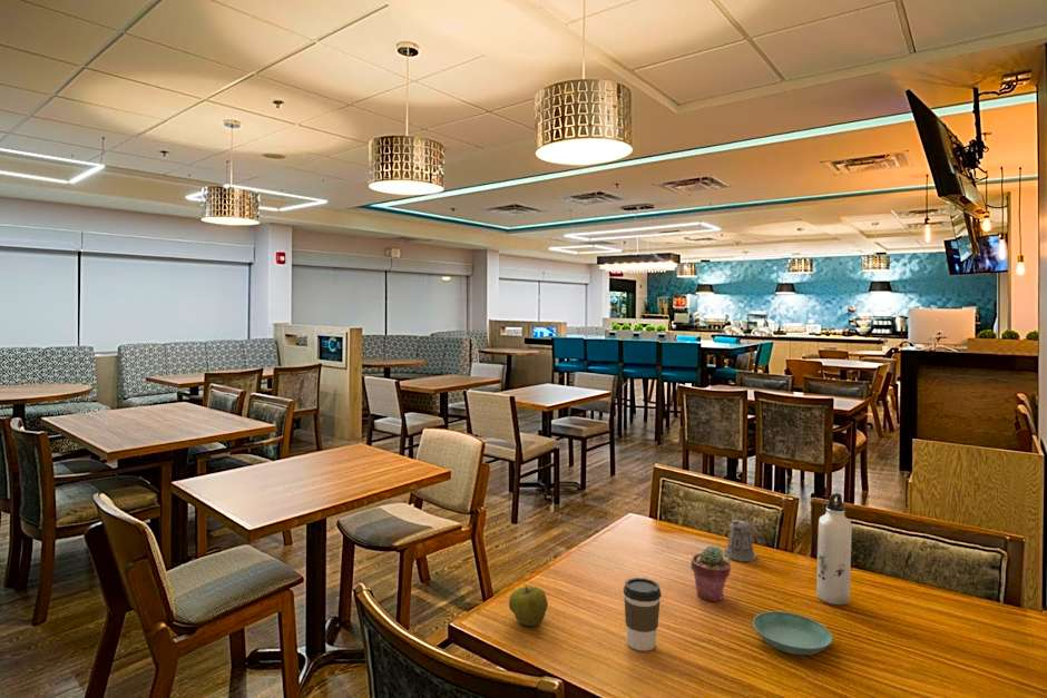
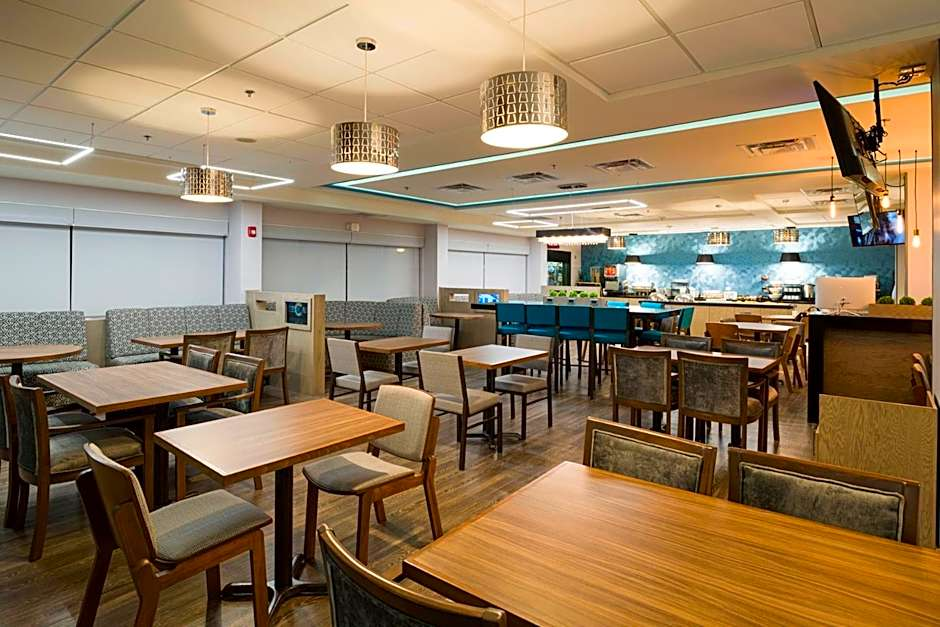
- coffee cup [623,577,663,652]
- apple [508,586,549,627]
- saucer [752,610,833,656]
- potted succulent [689,544,732,602]
- pepper shaker [723,519,767,562]
- water bottle [815,492,853,606]
